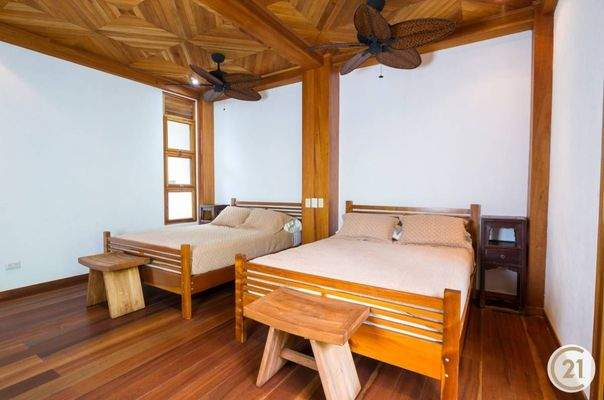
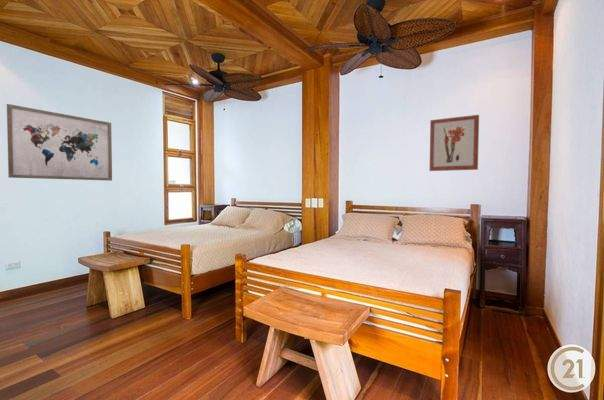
+ wall art [6,103,113,182]
+ wall art [429,114,480,172]
